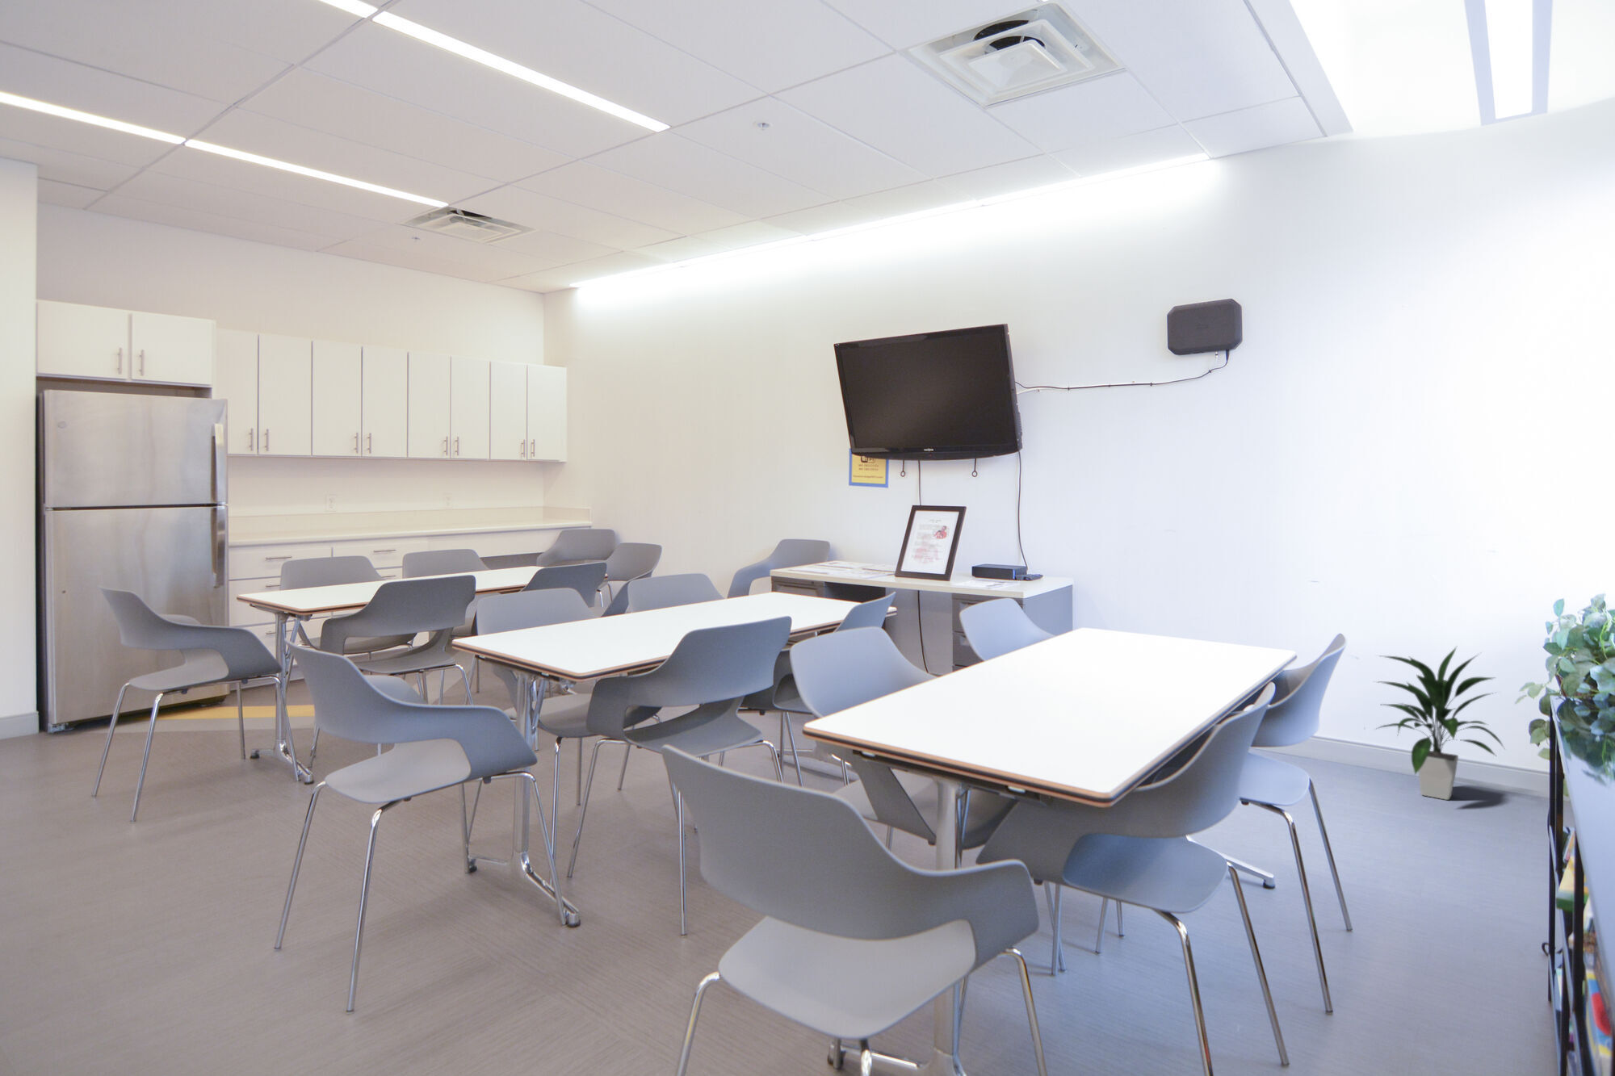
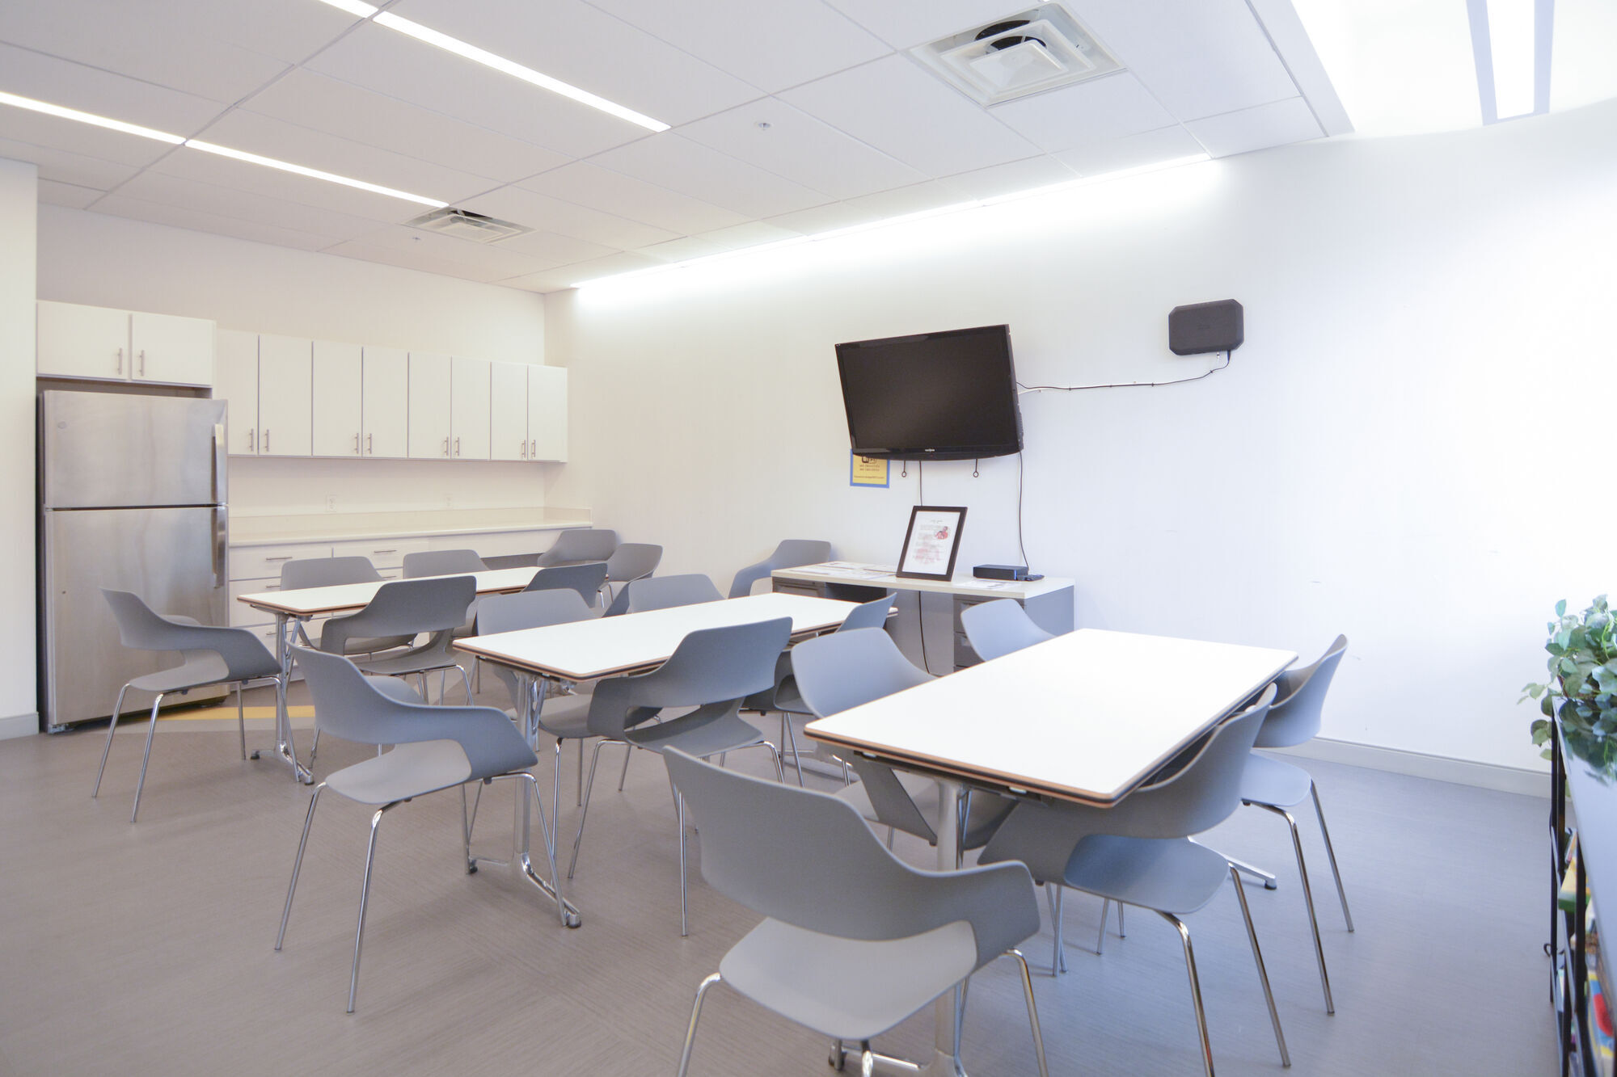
- indoor plant [1374,646,1506,801]
